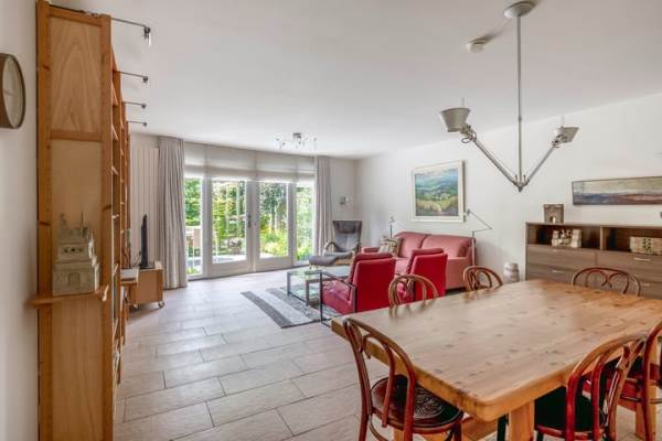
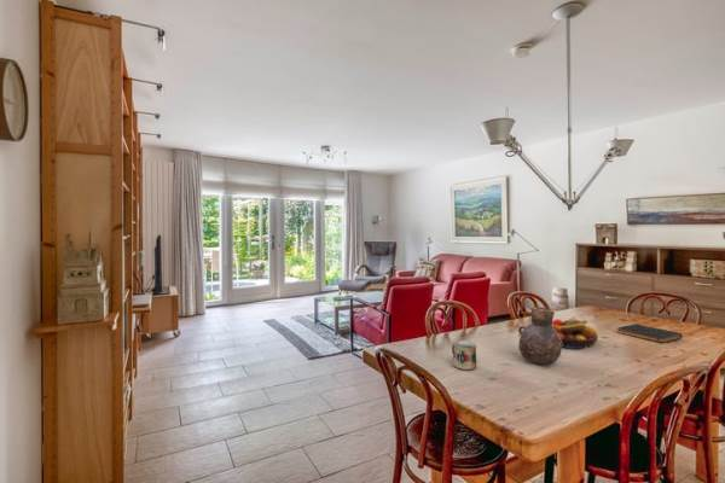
+ vase [517,305,563,365]
+ mug [451,339,477,372]
+ book [616,322,683,344]
+ fruit bowl [552,315,599,350]
